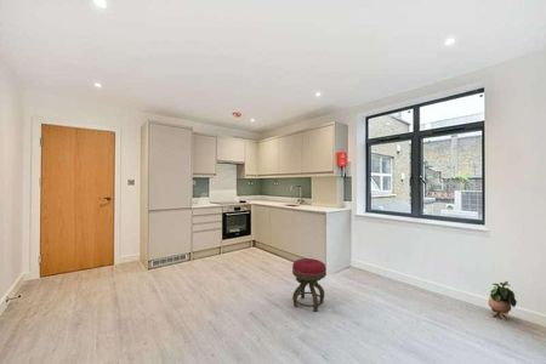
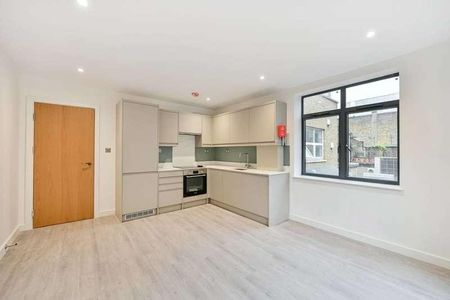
- potted plant [487,280,518,322]
- stool [291,257,328,313]
